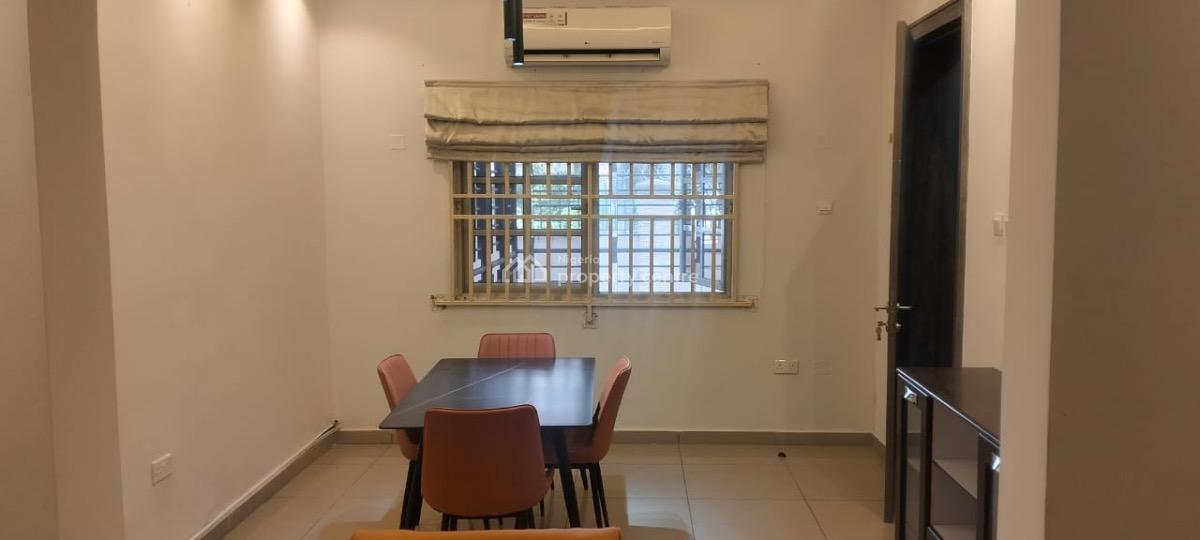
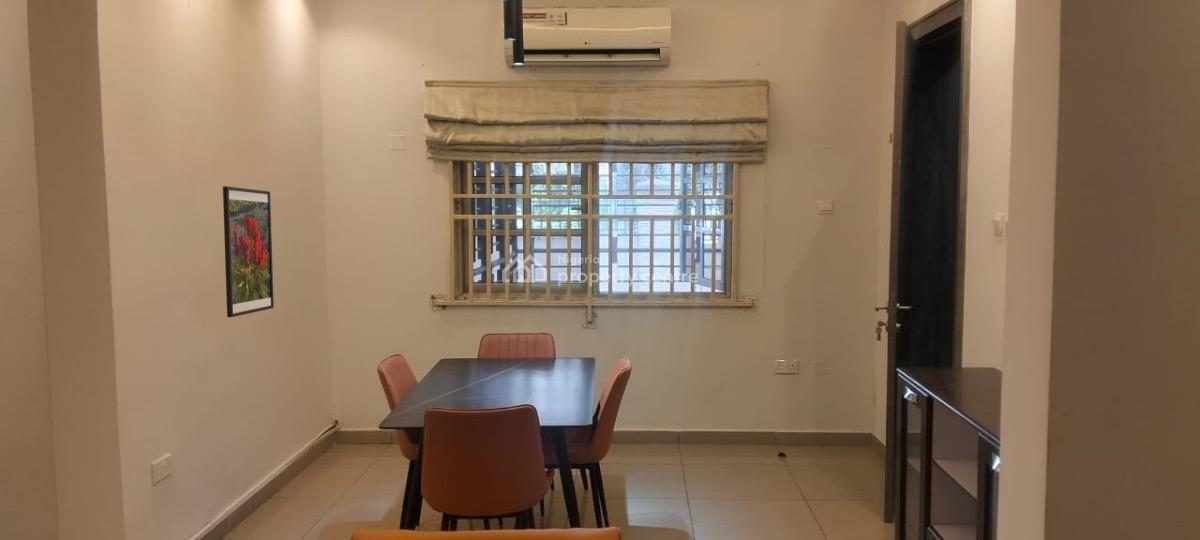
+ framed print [222,185,275,318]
